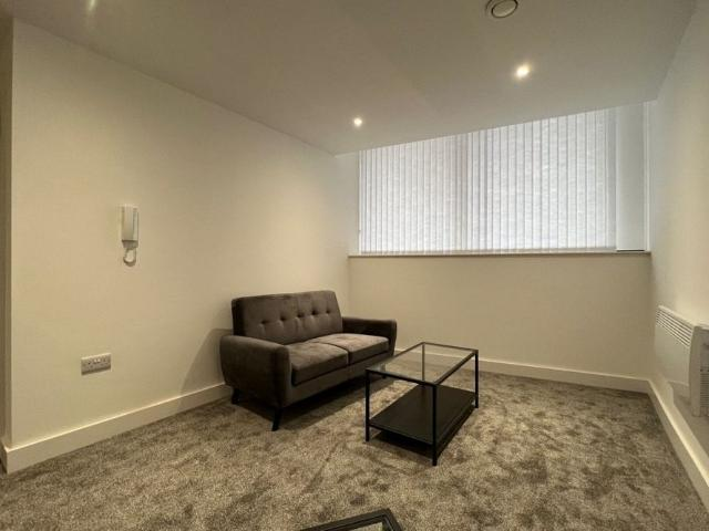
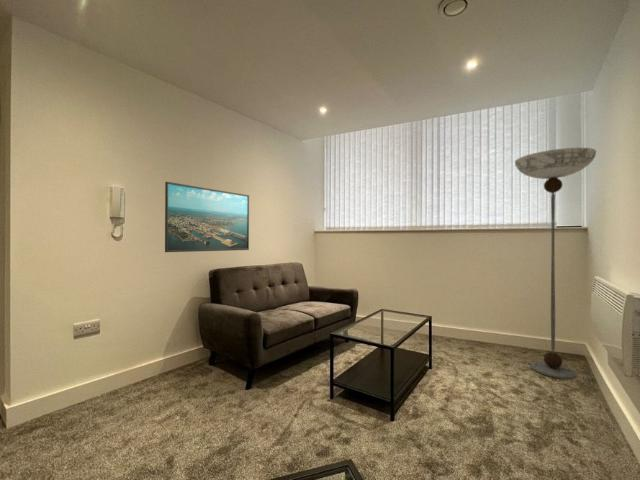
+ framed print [164,181,250,253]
+ floor lamp [514,147,597,380]
